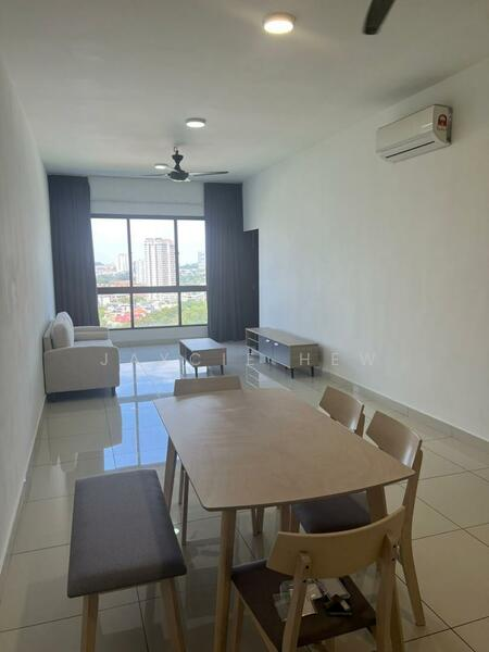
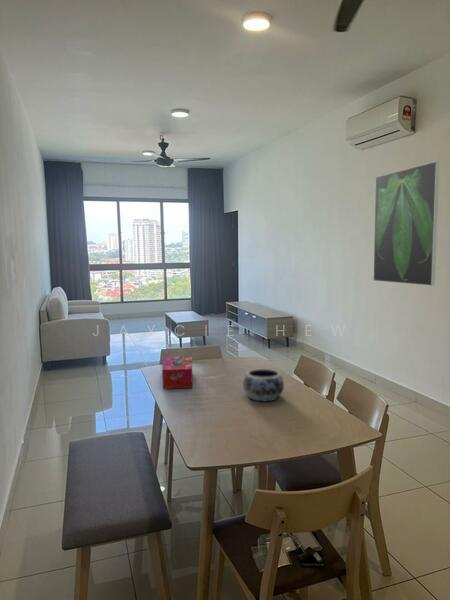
+ tissue box [161,355,193,390]
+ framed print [372,160,440,287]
+ decorative bowl [242,368,285,402]
